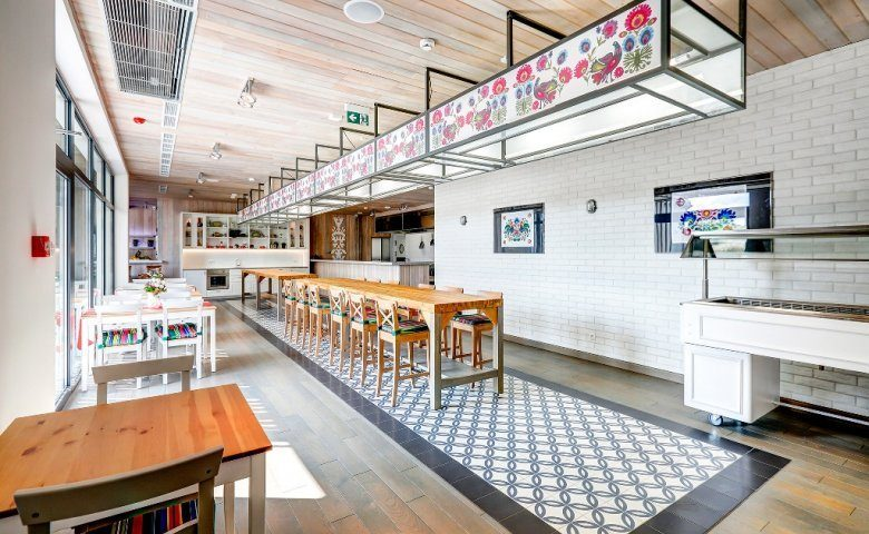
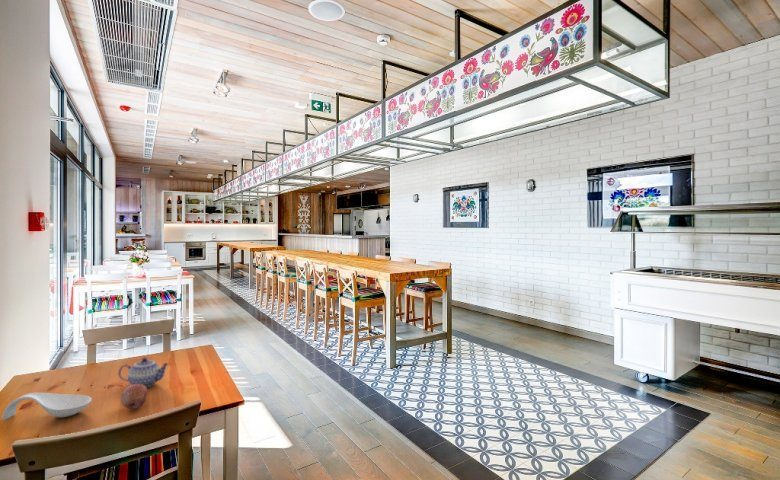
+ teapot [117,357,170,388]
+ spoon rest [1,392,93,421]
+ fruit [120,384,149,410]
